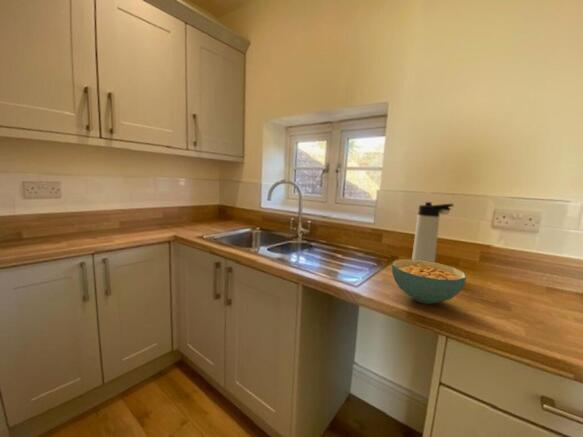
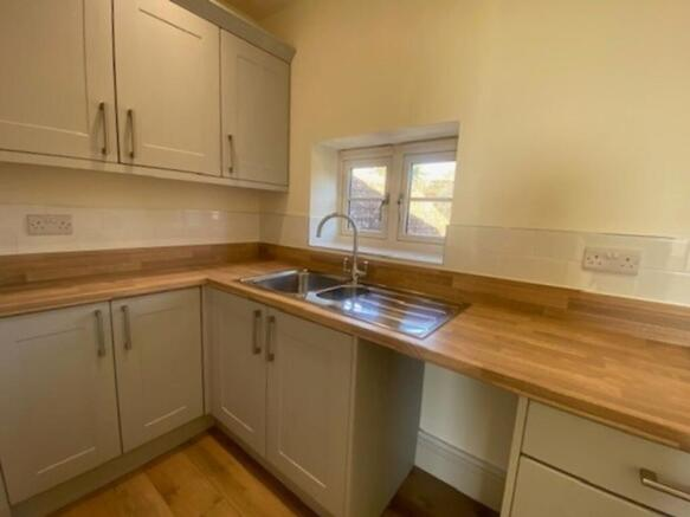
- thermos bottle [411,201,454,263]
- cereal bowl [391,258,467,305]
